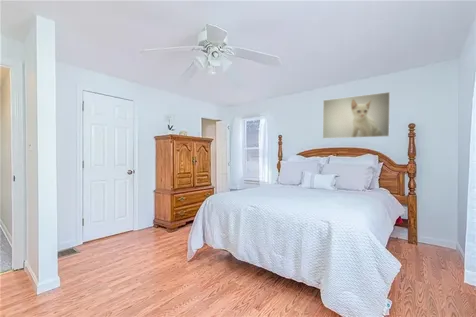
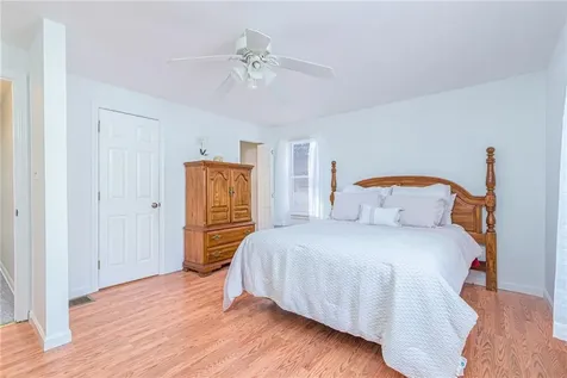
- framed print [322,91,391,140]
